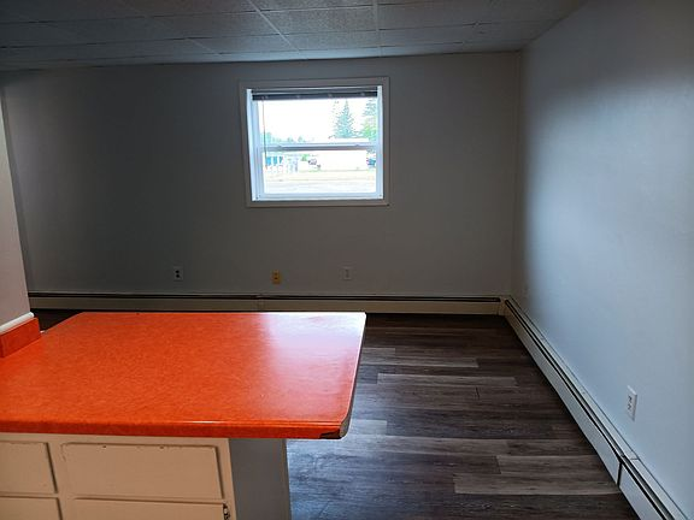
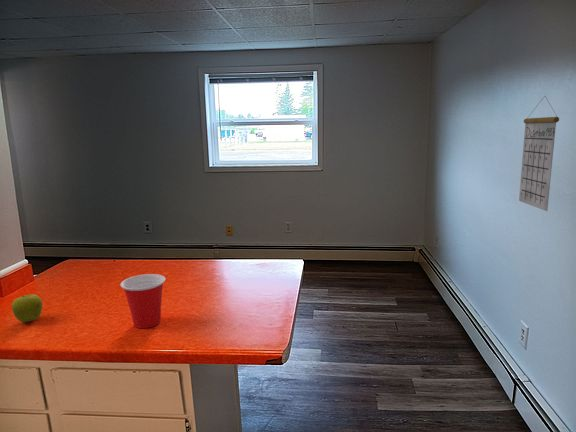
+ fruit [11,293,43,323]
+ cup [119,273,166,329]
+ calendar [518,95,560,212]
